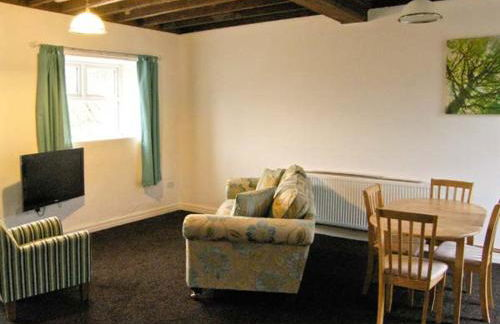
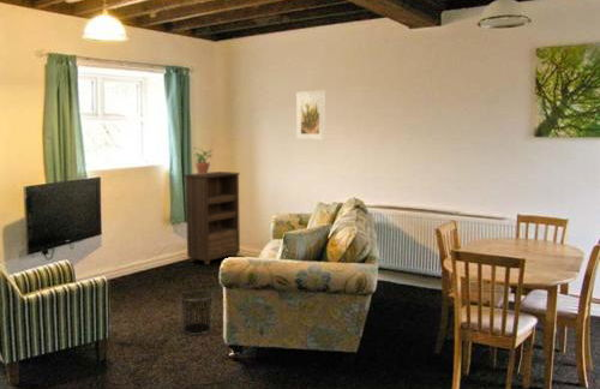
+ potted plant [192,146,215,174]
+ waste bin [178,289,215,336]
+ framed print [295,89,326,140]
+ bookshelf [182,170,241,267]
